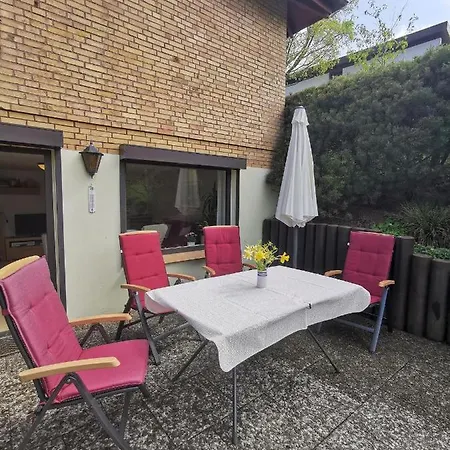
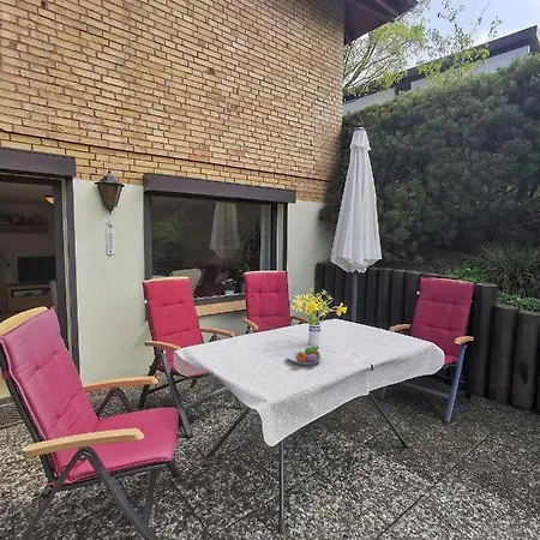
+ fruit bowl [286,344,323,366]
